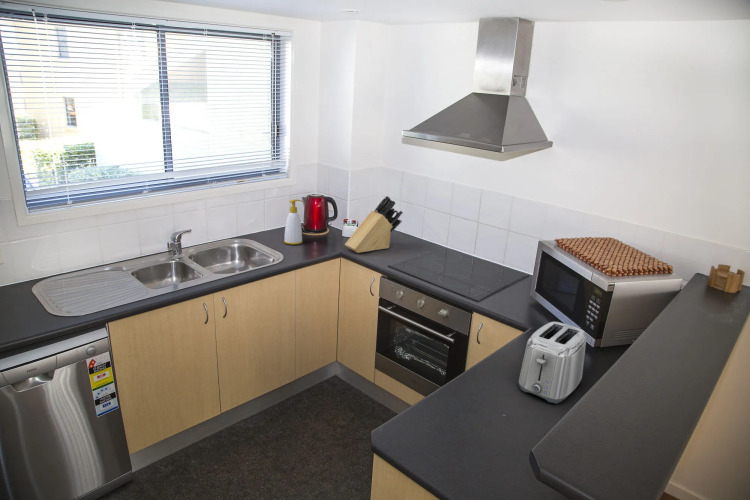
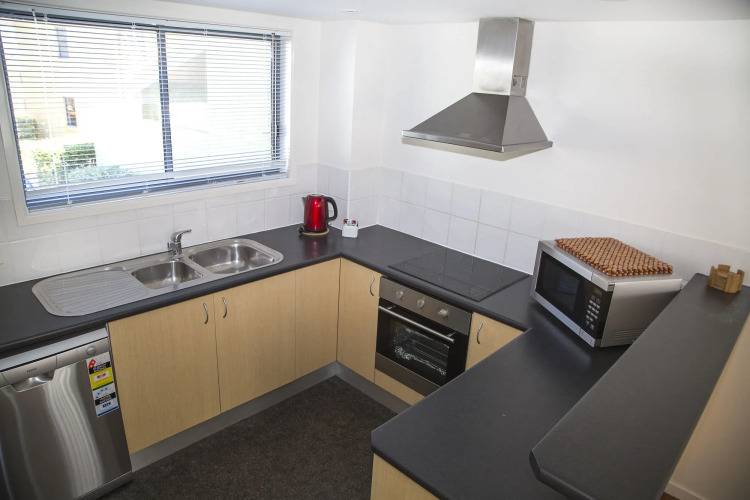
- soap bottle [283,199,304,246]
- toaster [518,321,587,405]
- knife block [344,195,404,254]
